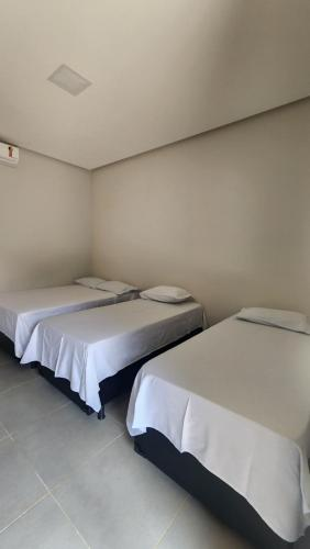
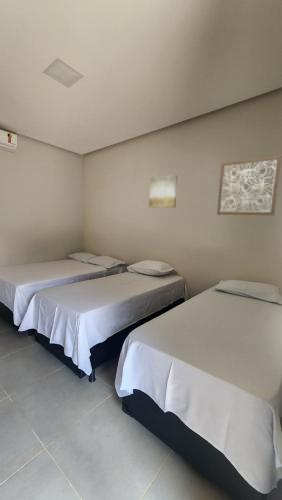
+ wall art [216,155,282,216]
+ wall art [148,174,178,209]
